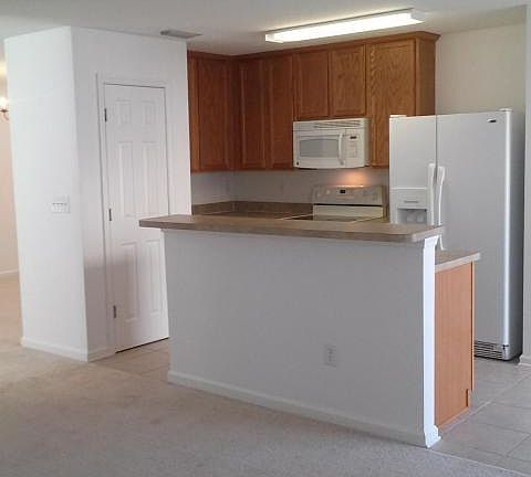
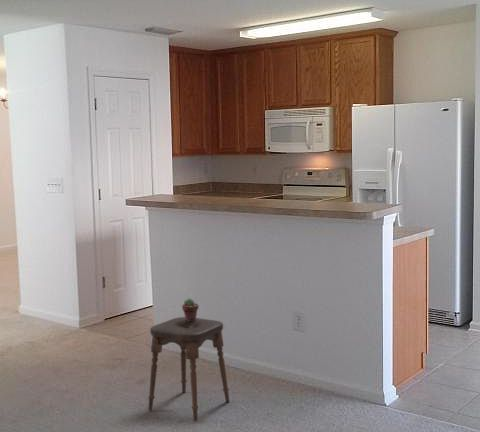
+ potted succulent [181,298,199,321]
+ stool [147,316,230,422]
